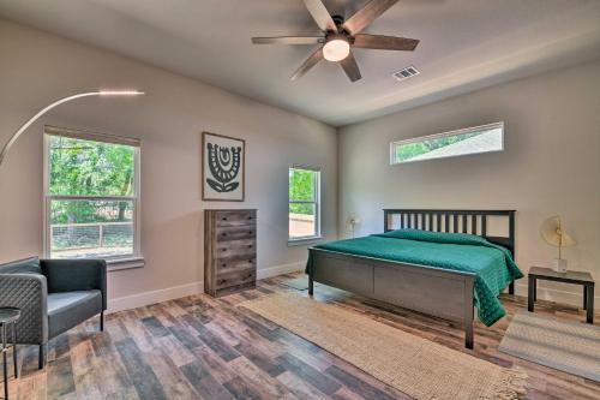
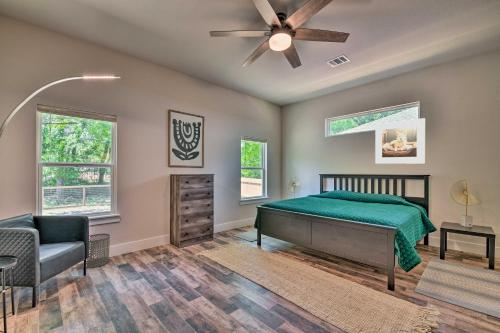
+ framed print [374,117,426,165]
+ waste bin [85,233,111,269]
